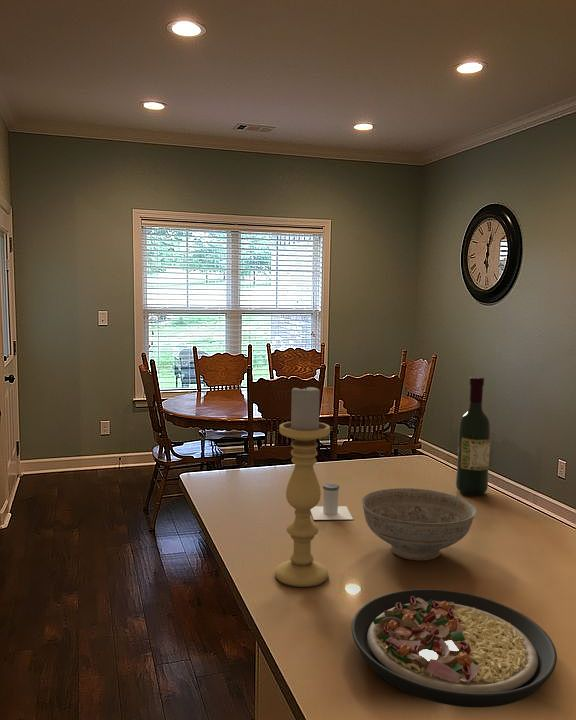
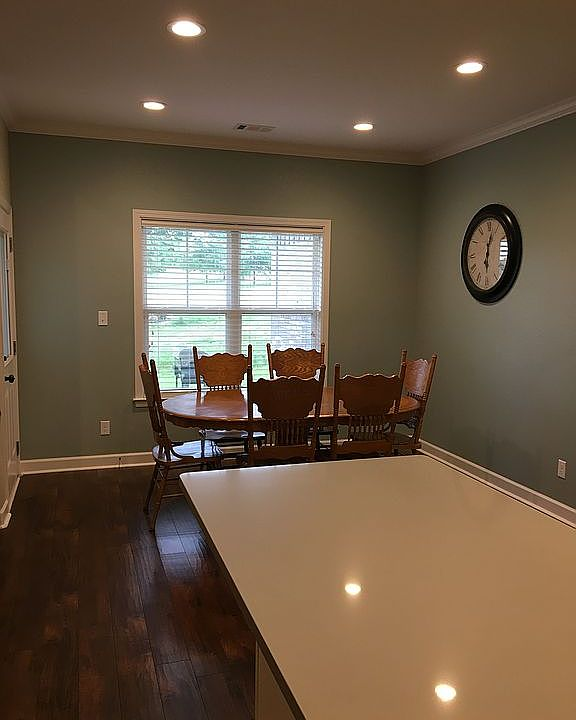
- salt shaker [310,482,354,521]
- candle holder [274,383,331,588]
- wine bottle [455,376,491,496]
- plate [351,588,558,708]
- decorative bowl [361,487,477,562]
